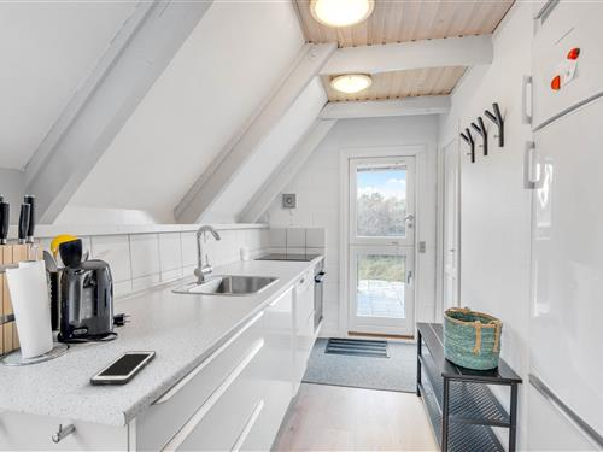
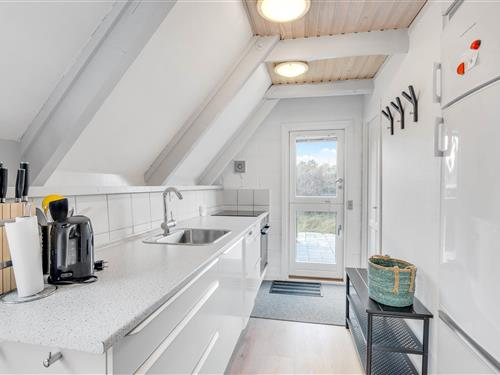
- cell phone [89,350,157,386]
